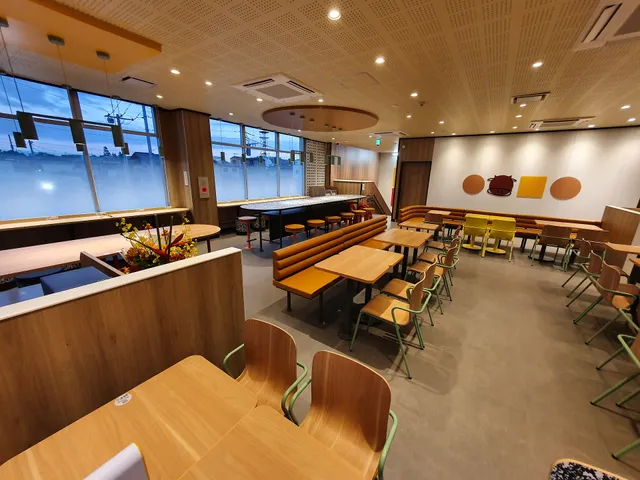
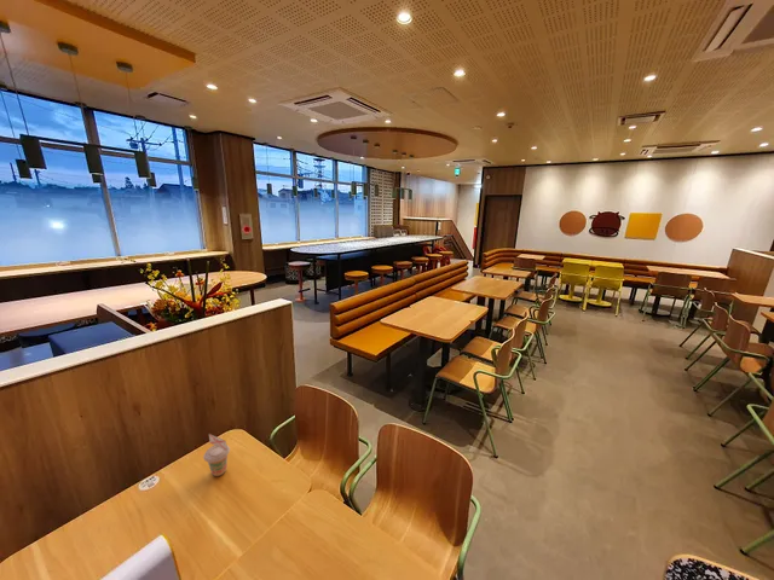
+ beverage cup [202,433,231,477]
